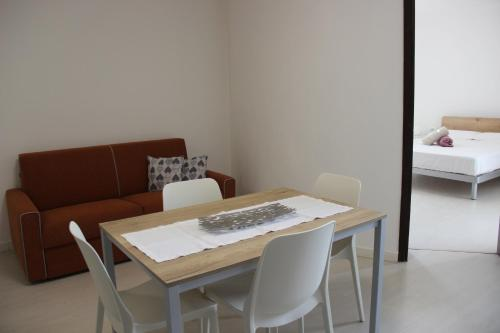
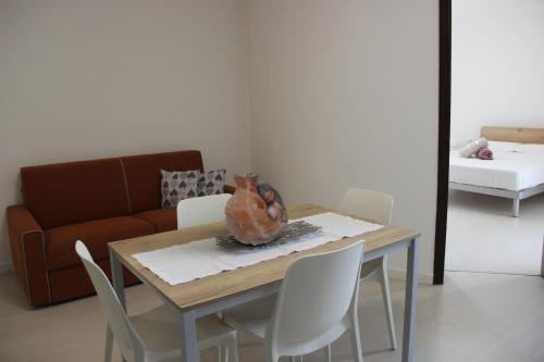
+ vase [223,172,289,247]
